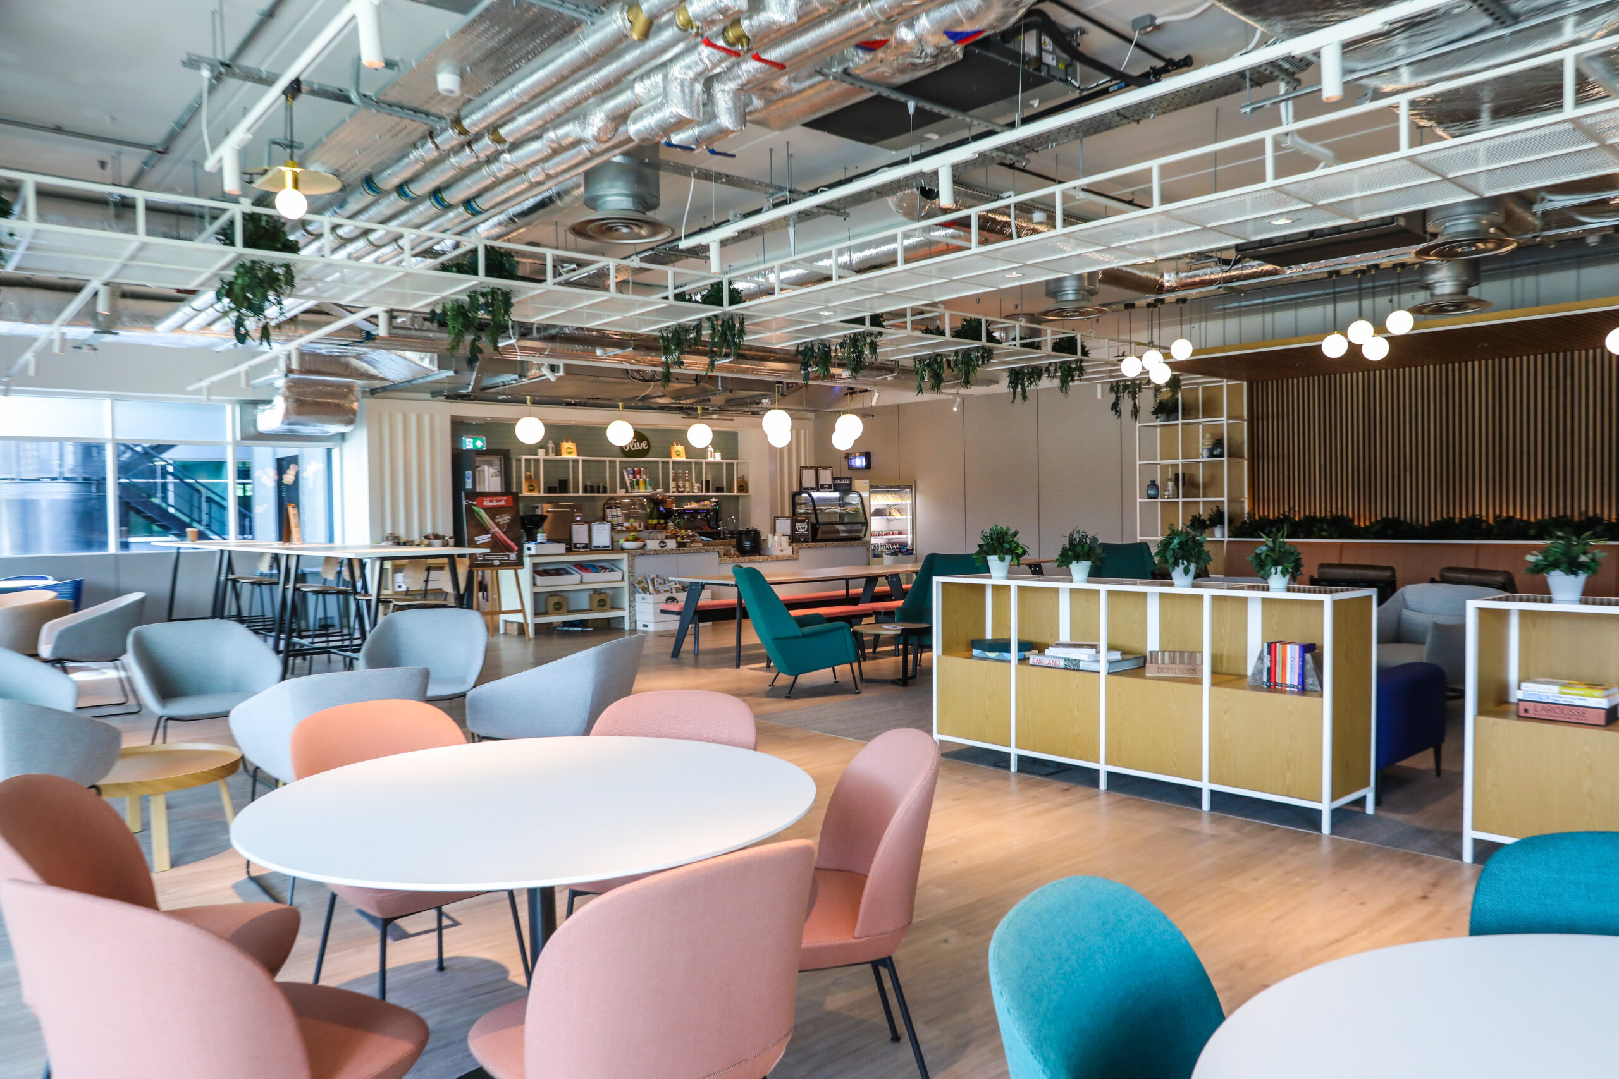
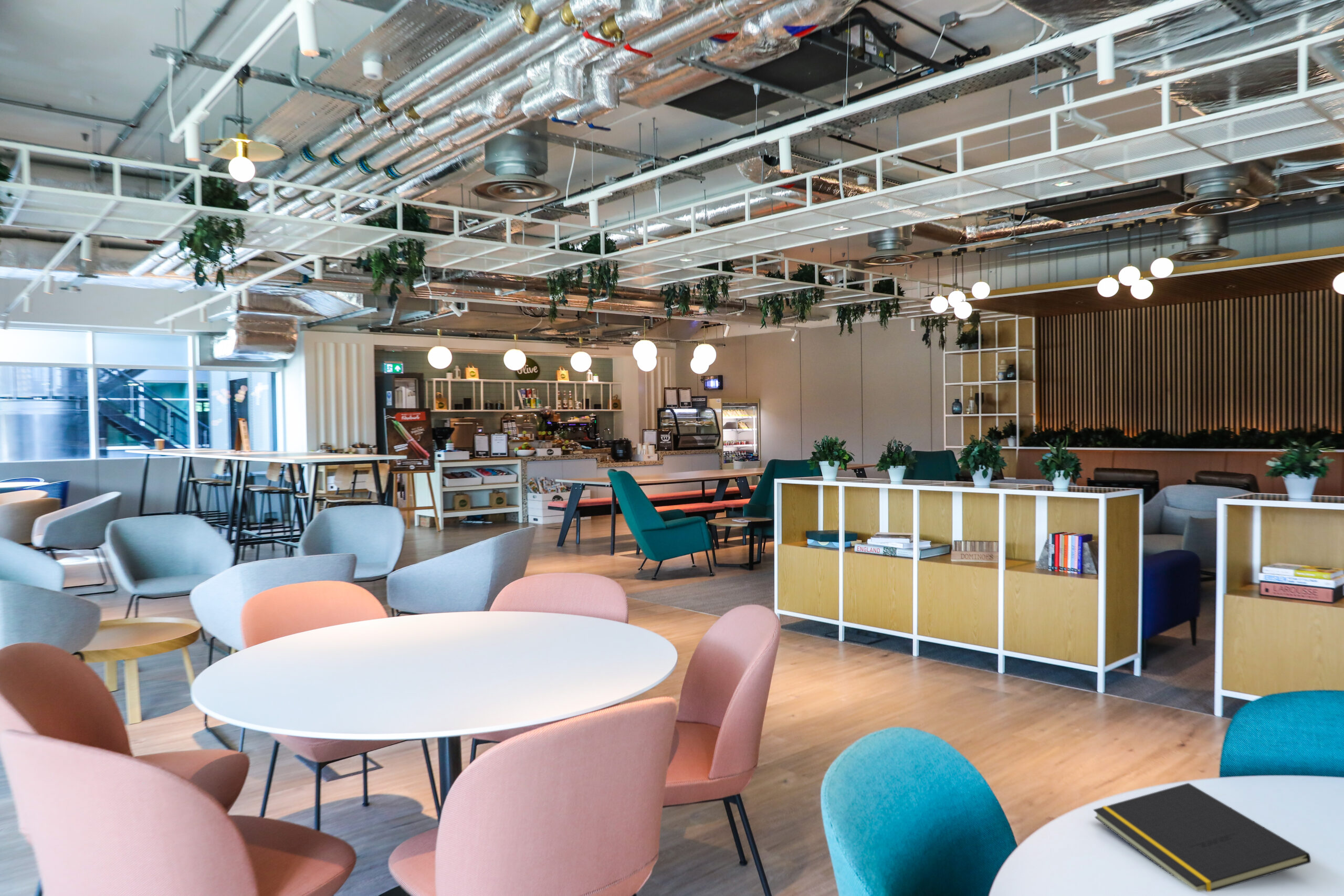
+ notepad [1093,783,1311,892]
